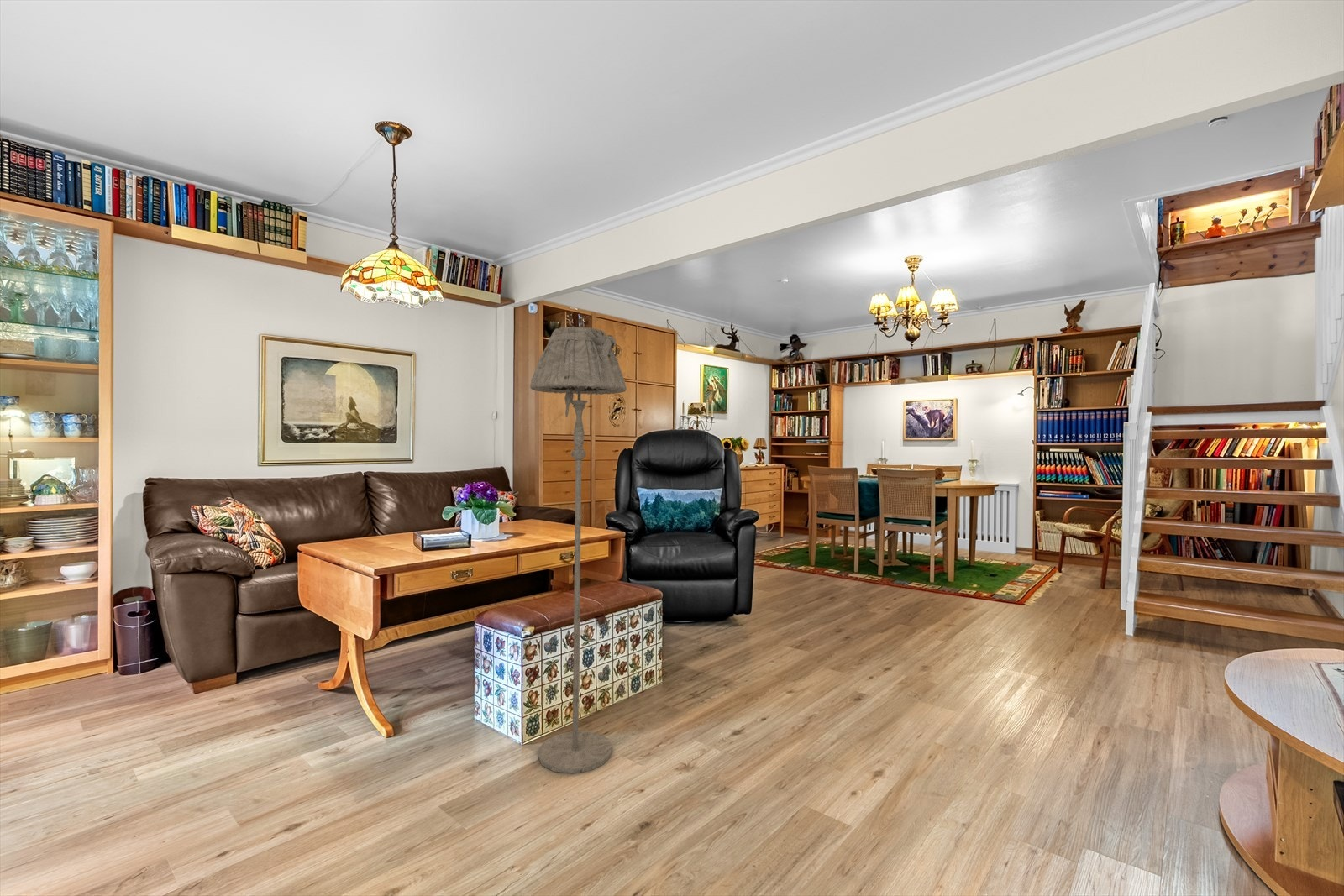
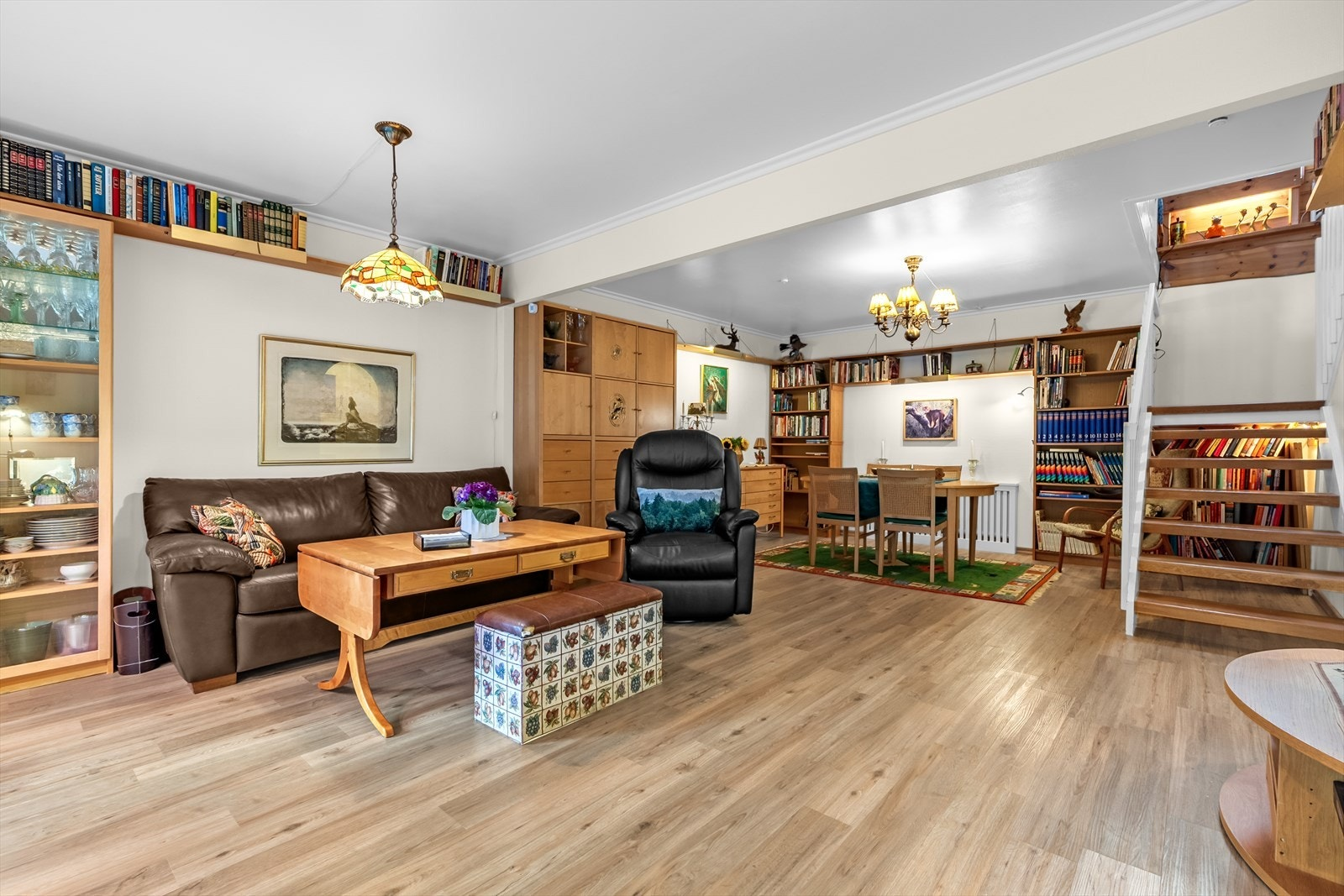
- floor lamp [529,326,627,774]
